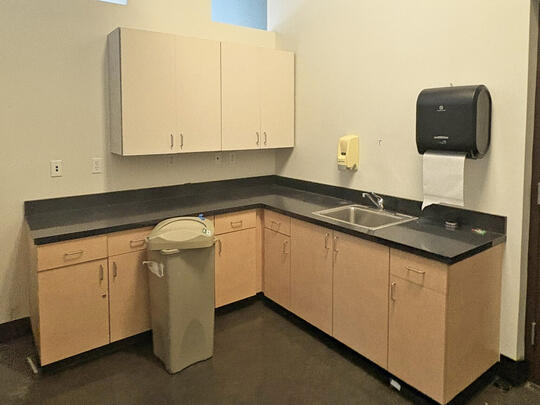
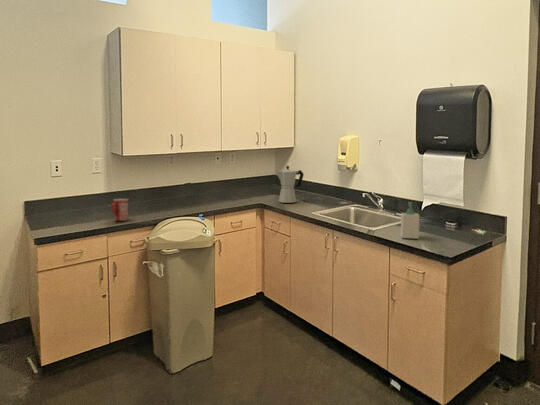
+ soap bottle [400,201,420,240]
+ moka pot [274,165,305,204]
+ mug [110,198,129,222]
